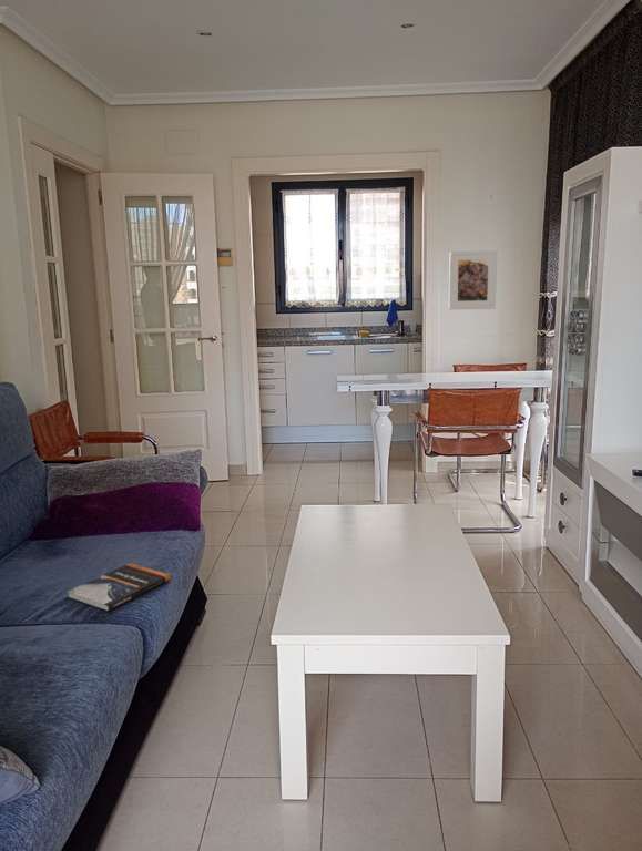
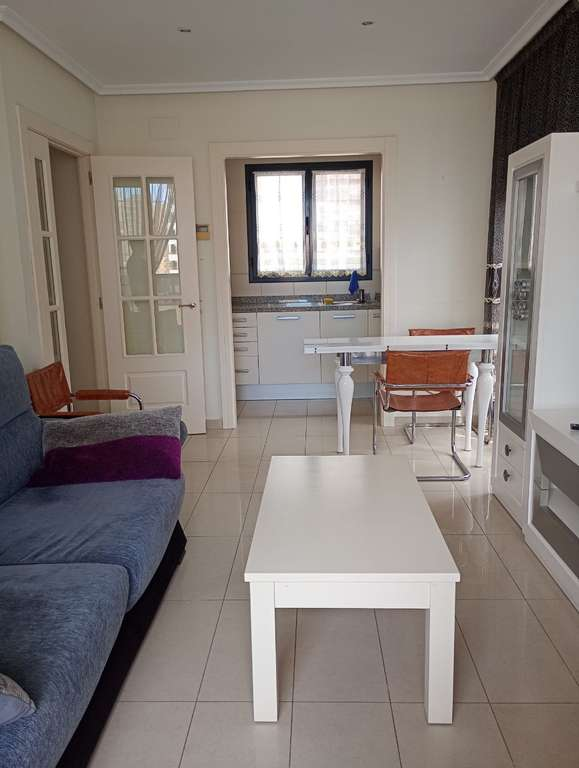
- book [67,562,172,613]
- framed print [448,249,498,310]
